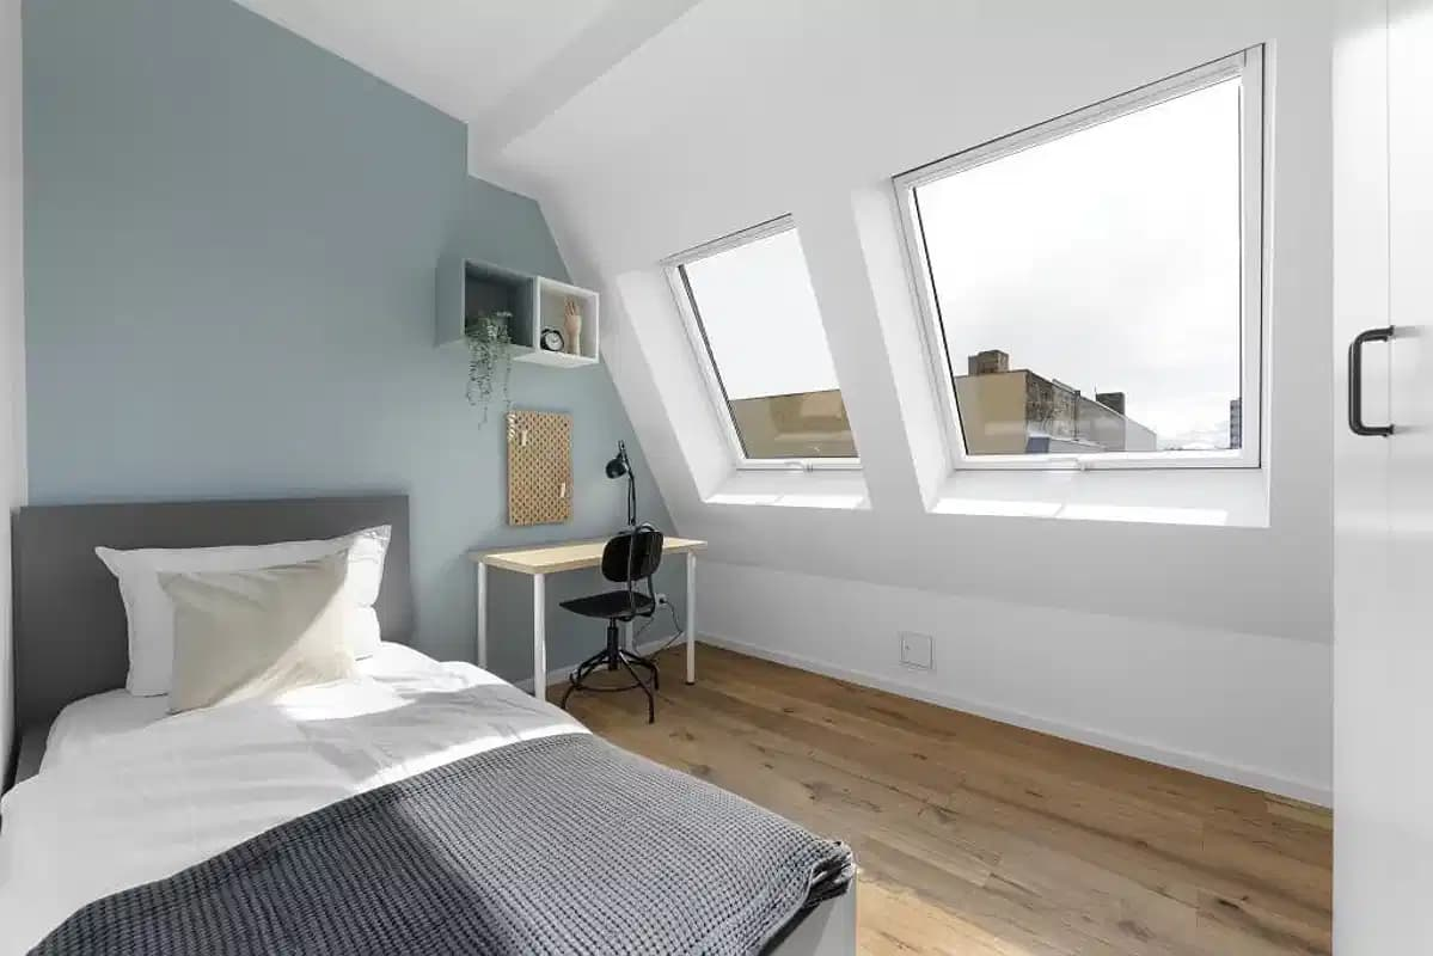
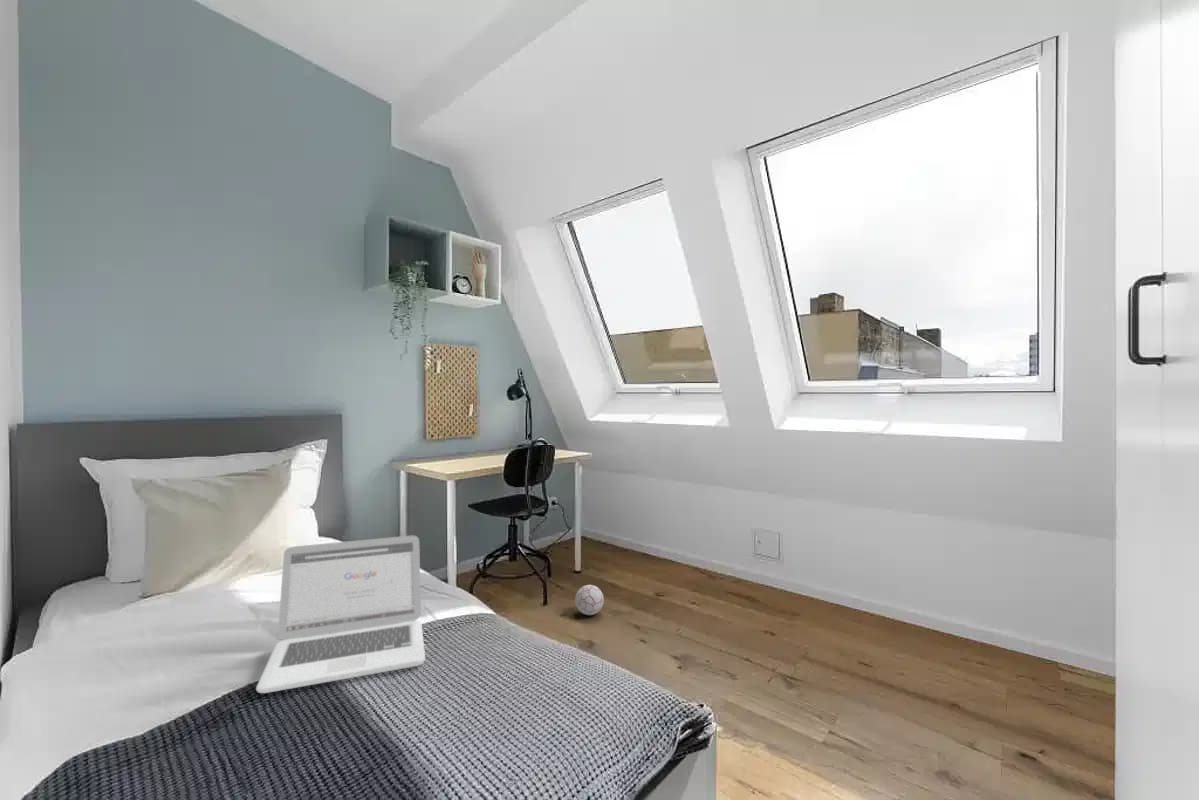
+ decorative ball [574,584,605,616]
+ laptop [255,534,426,694]
